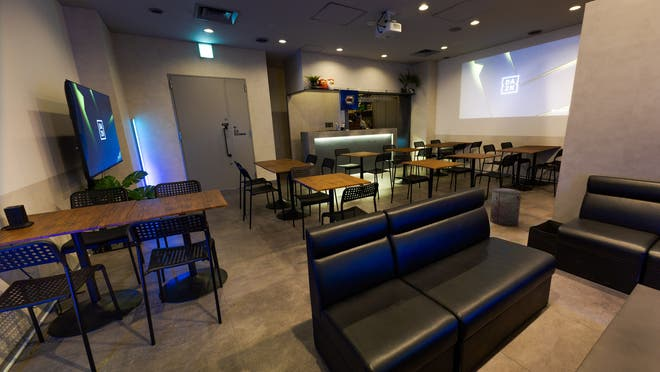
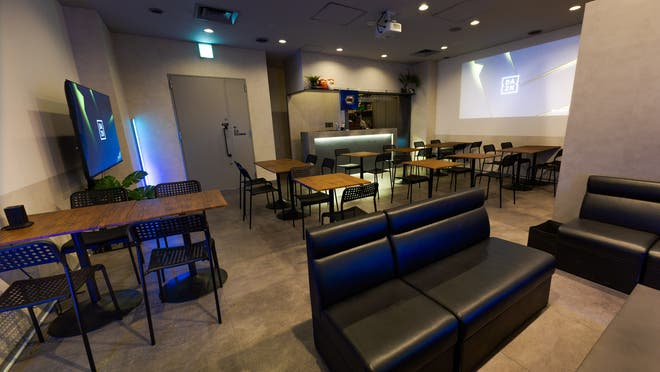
- trash can [489,188,522,227]
